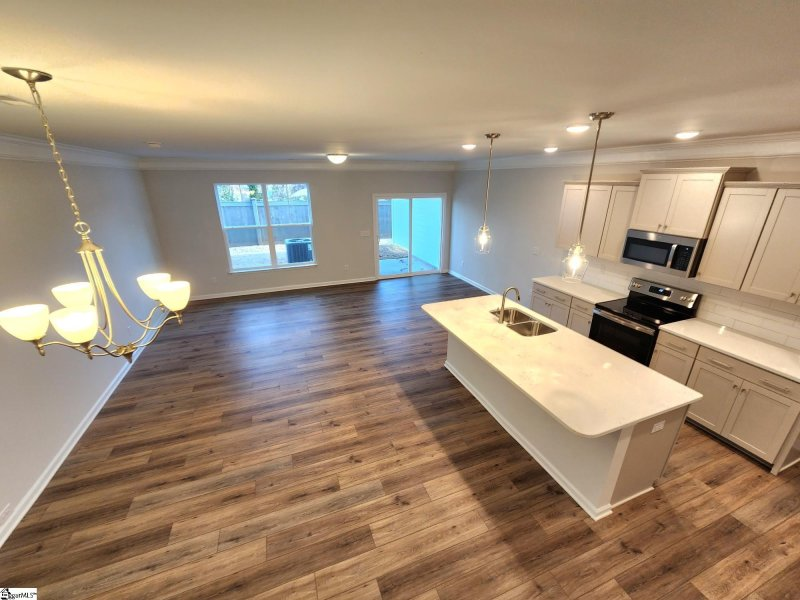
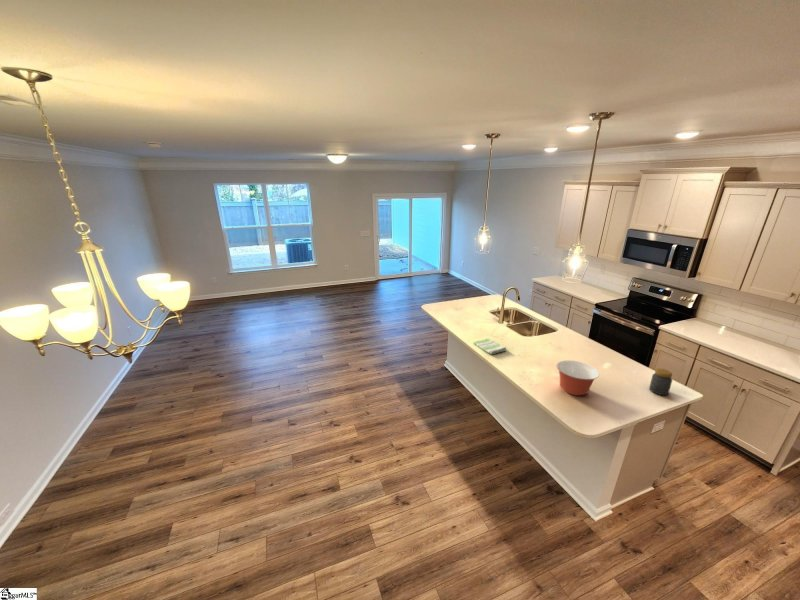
+ mixing bowl [556,359,600,397]
+ jar [648,368,673,396]
+ dish towel [473,337,507,355]
